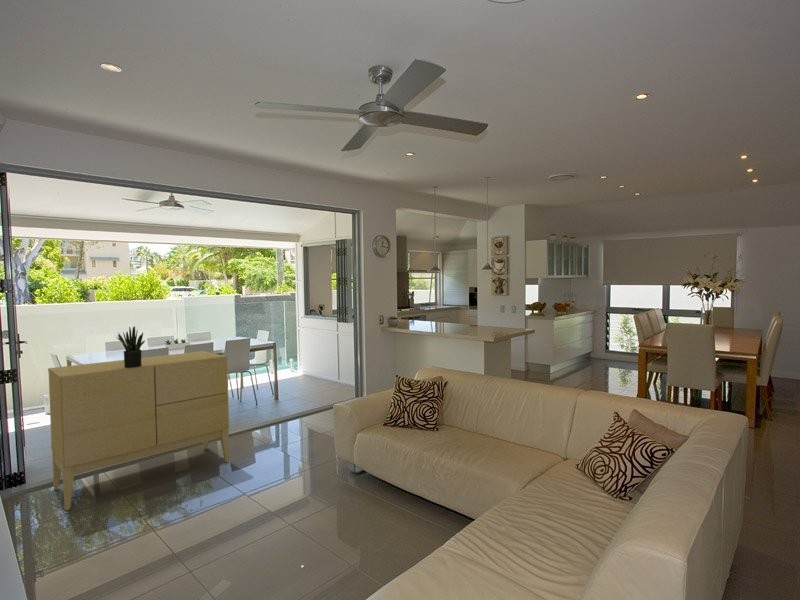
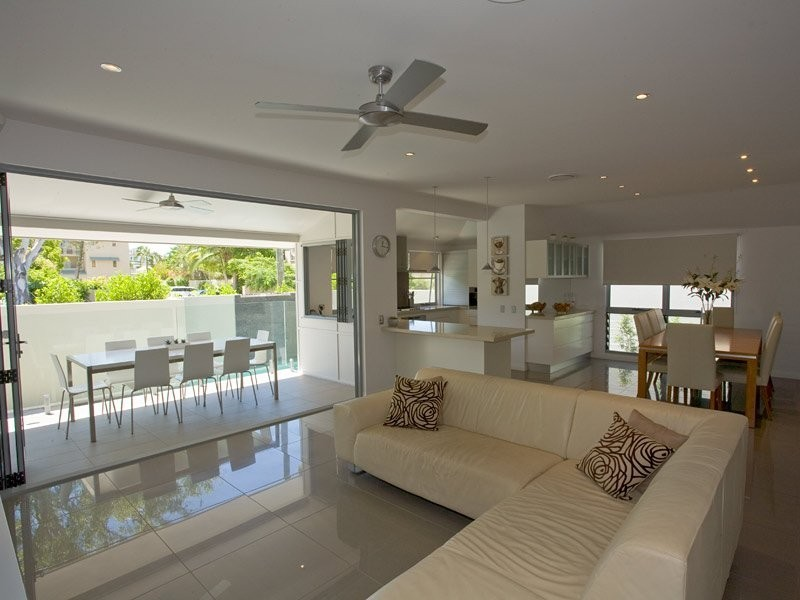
- potted plant [116,325,146,368]
- sideboard [47,350,230,511]
